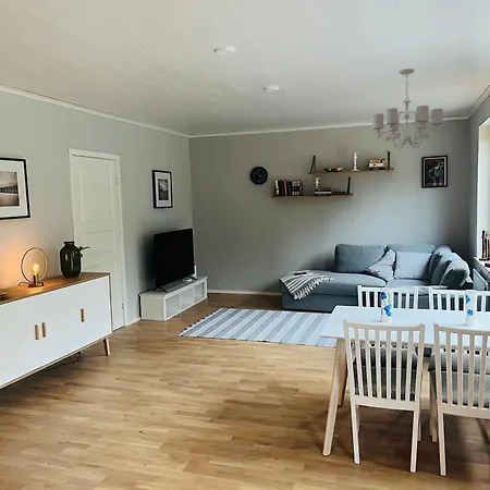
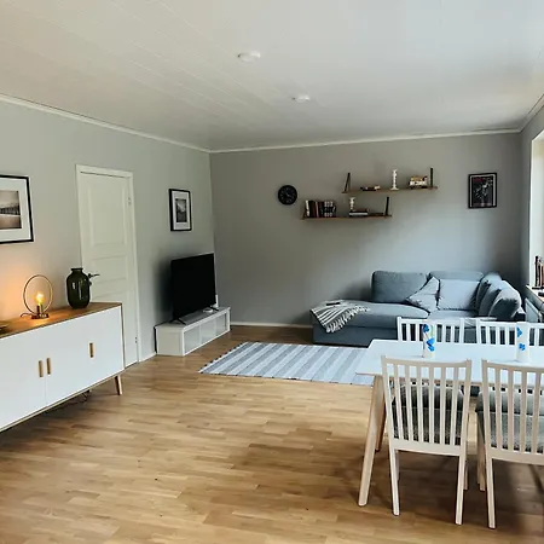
- chandelier [371,68,444,150]
